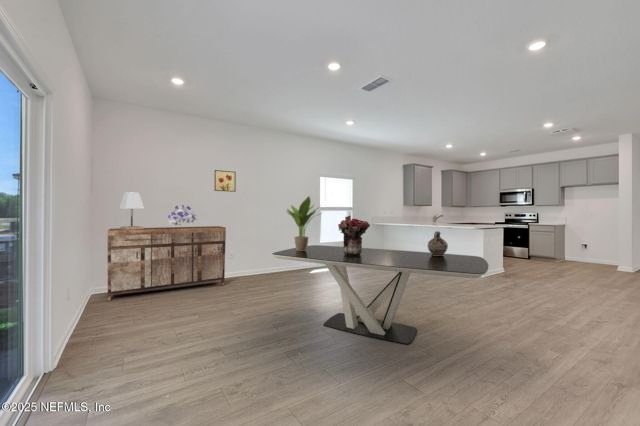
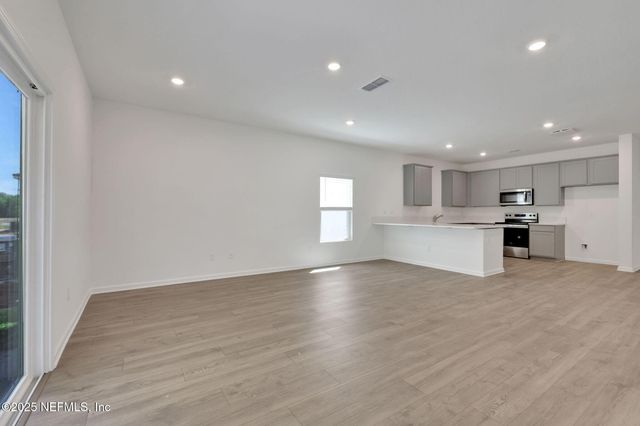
- lamp [119,191,145,230]
- bouquet [337,214,371,256]
- wall art [214,169,237,193]
- sideboard [106,225,227,302]
- dining table [271,244,489,345]
- potted plant [285,195,323,251]
- bouquet [167,204,198,226]
- ceramic jug [427,230,449,256]
